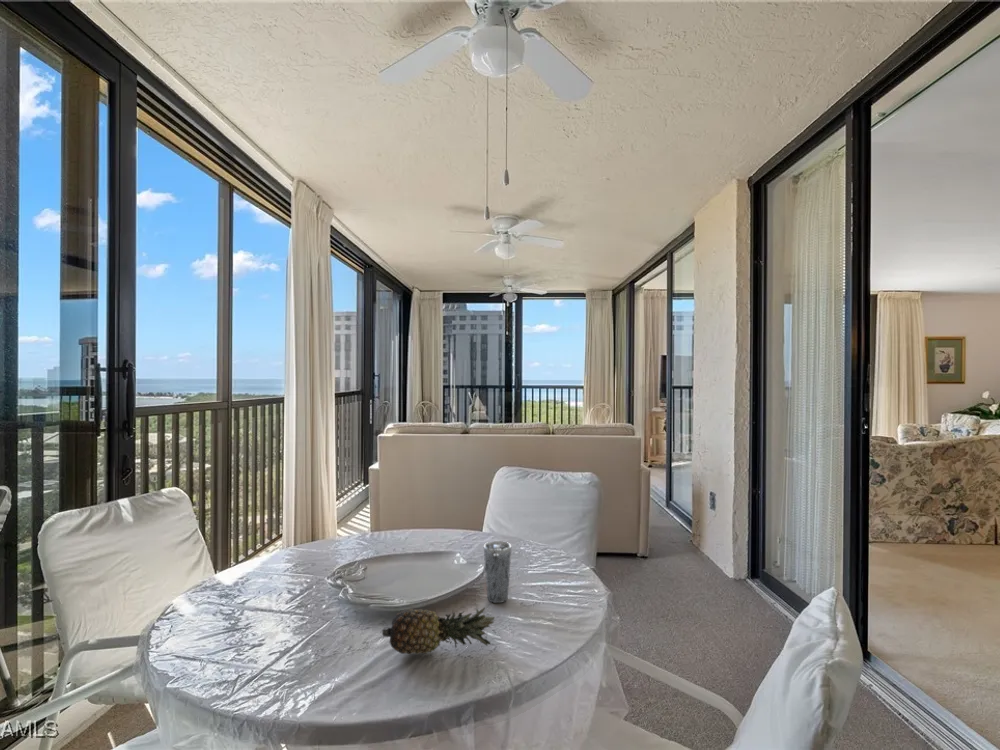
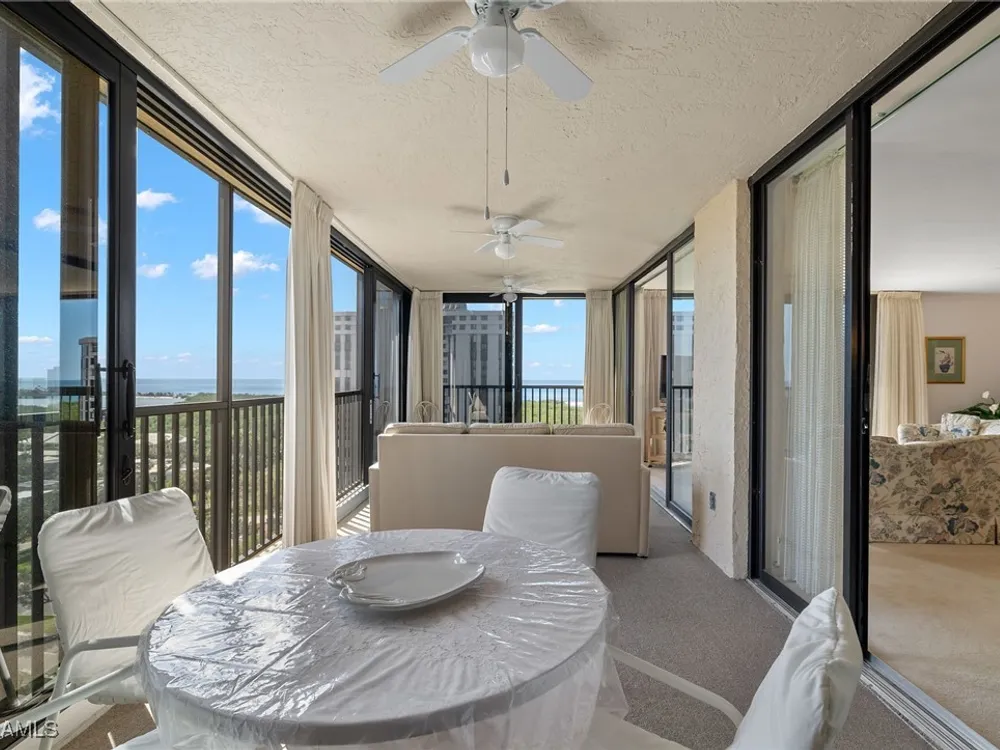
- fruit [381,606,496,656]
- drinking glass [483,540,512,604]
